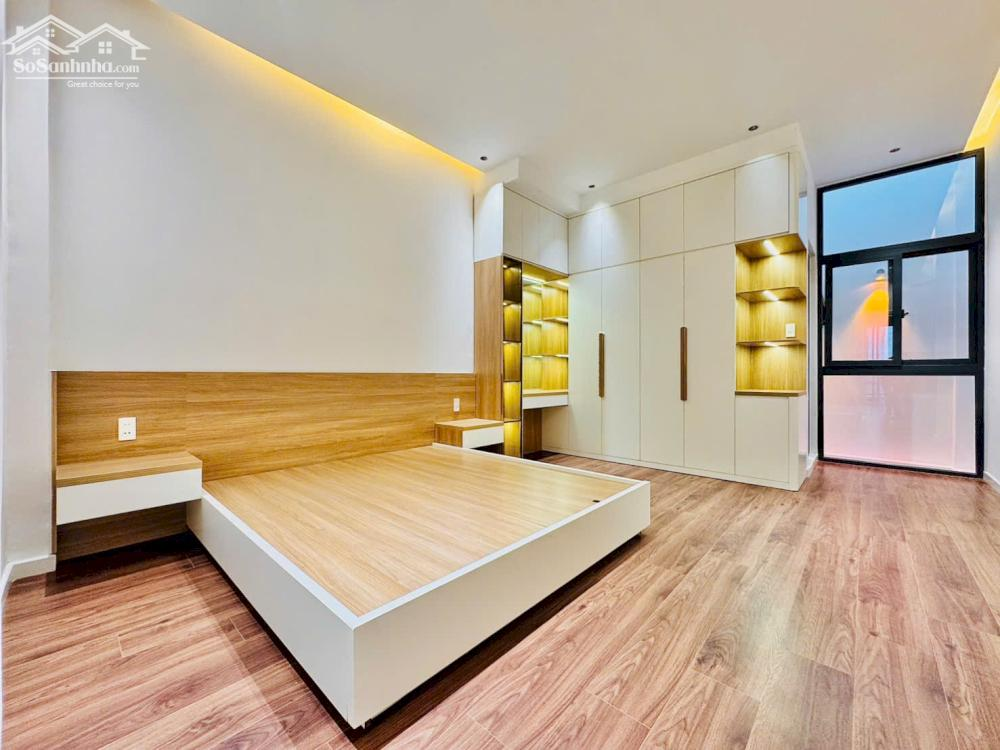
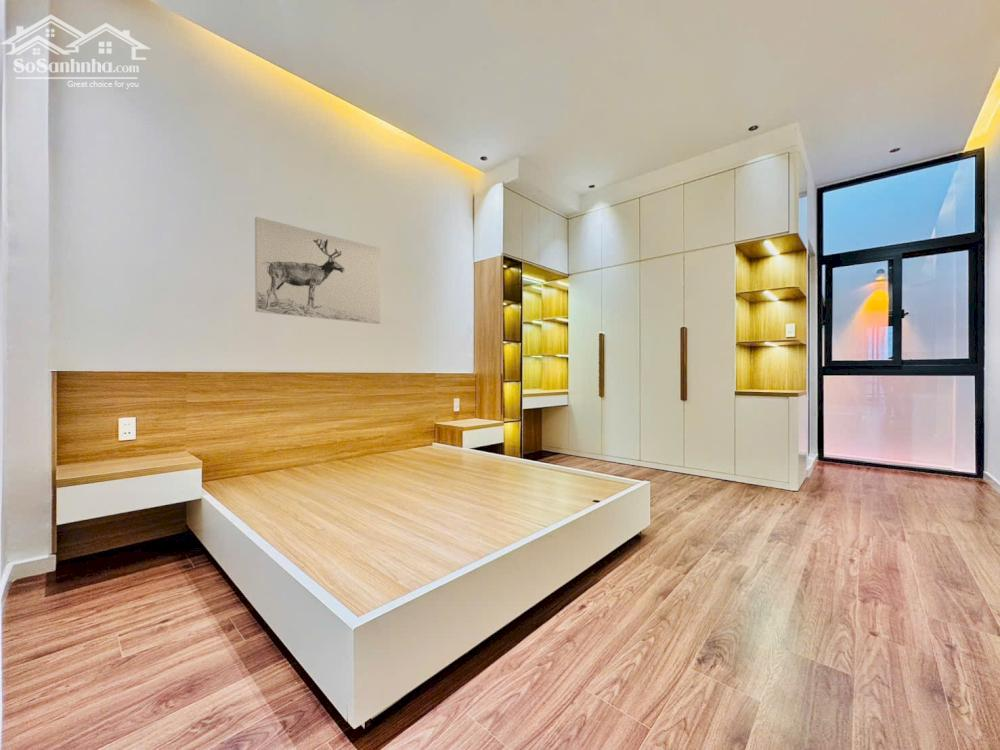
+ wall art [254,216,381,325]
